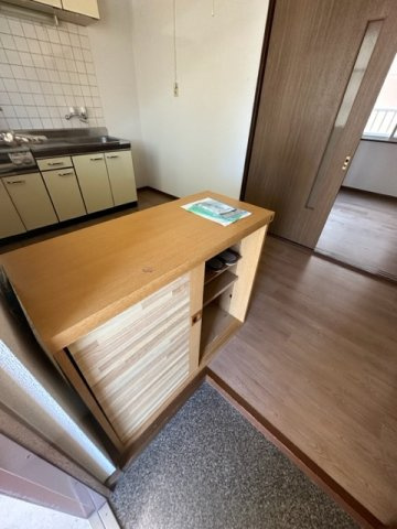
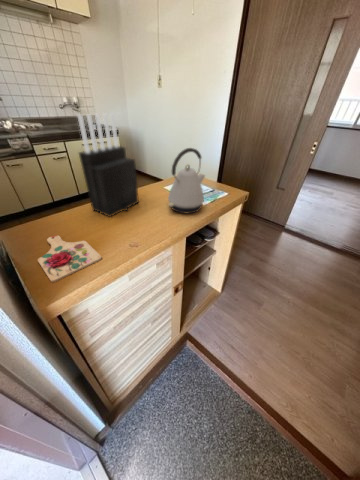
+ knife block [76,112,140,218]
+ cutting board [37,234,103,283]
+ kettle [167,147,206,214]
